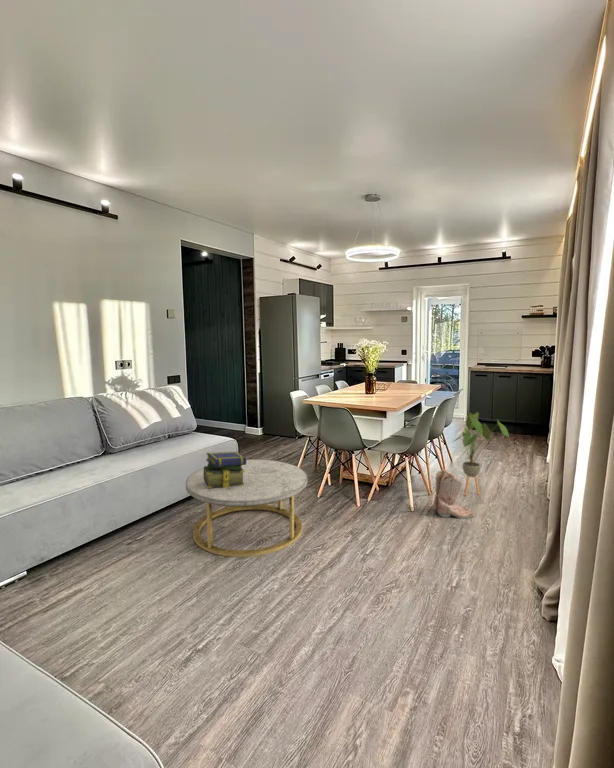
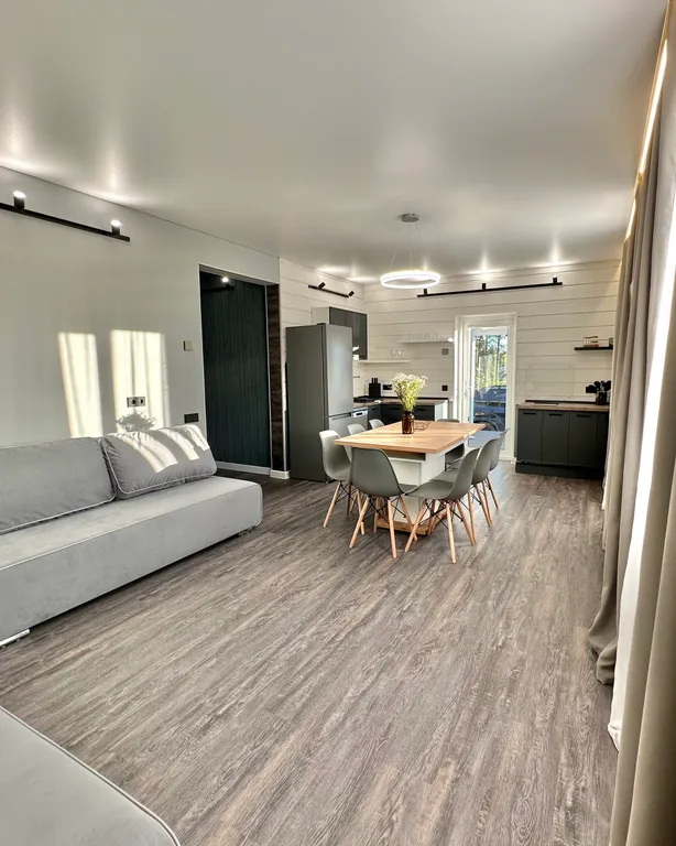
- coffee table [185,459,308,558]
- boots [433,469,475,520]
- stack of books [203,451,247,488]
- house plant [450,411,510,497]
